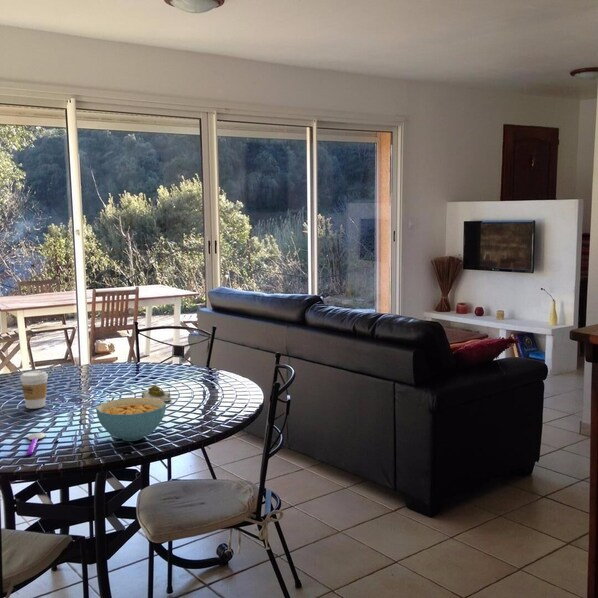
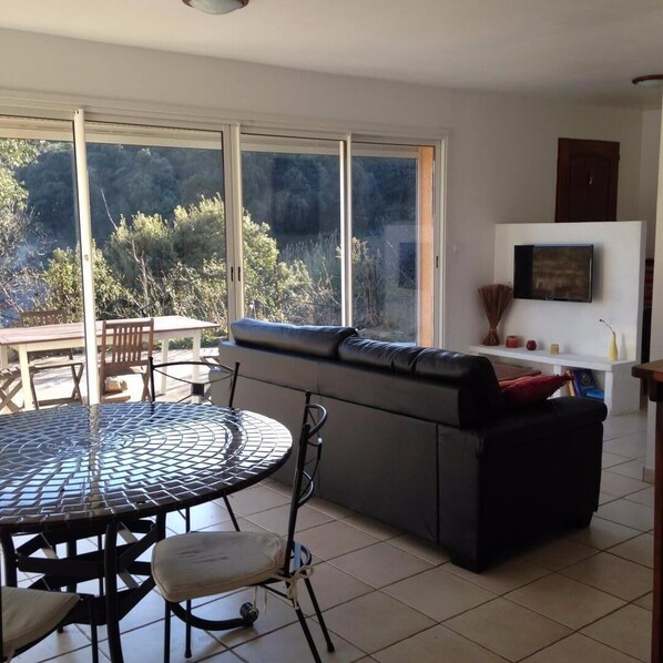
- coffee cup [19,370,49,410]
- succulent plant [141,384,172,402]
- spoon [26,432,47,455]
- cereal bowl [95,397,167,442]
